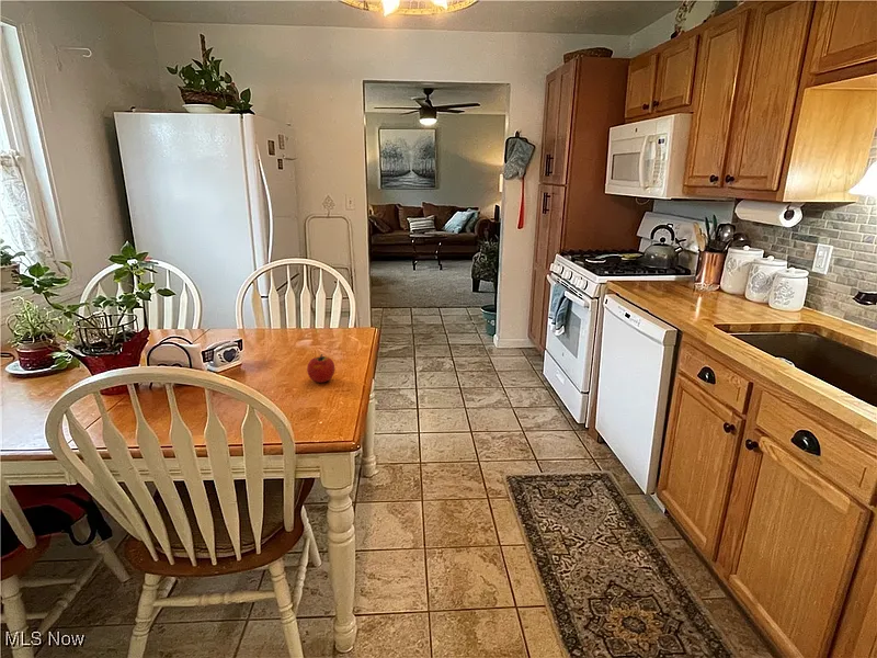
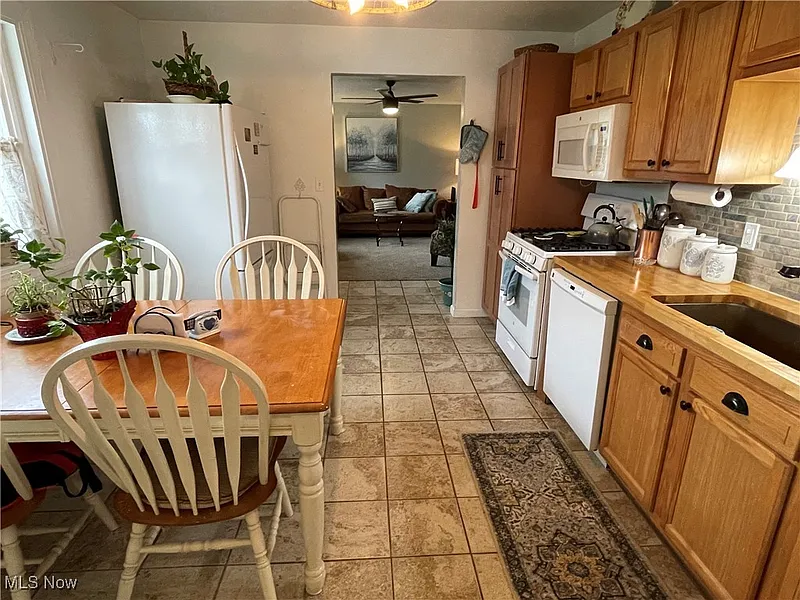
- fruit [306,353,335,384]
